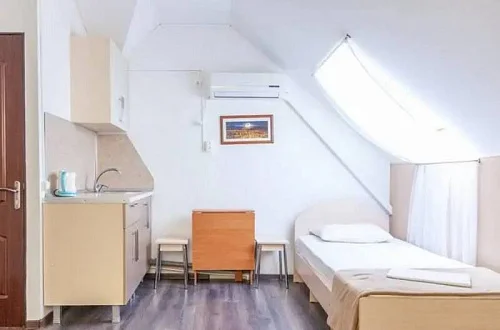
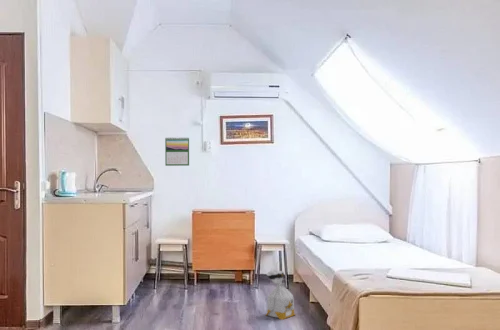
+ bag [266,269,296,320]
+ calendar [164,136,190,167]
